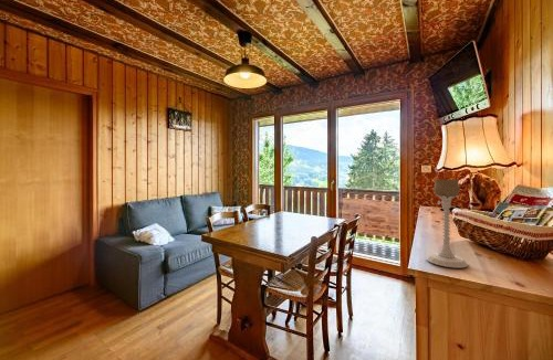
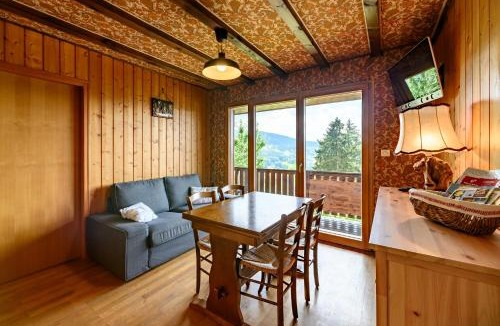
- candle holder [426,179,469,269]
